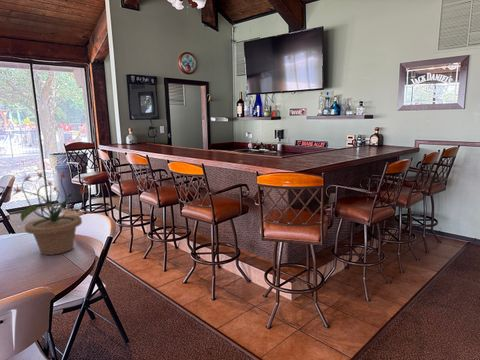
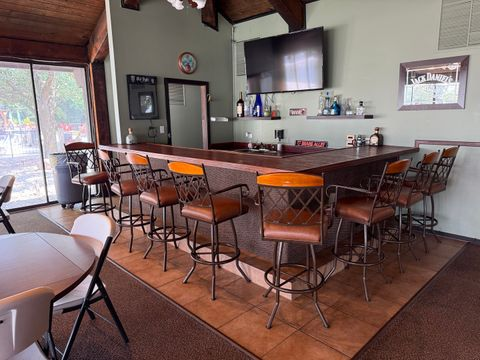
- potted plant [6,171,89,256]
